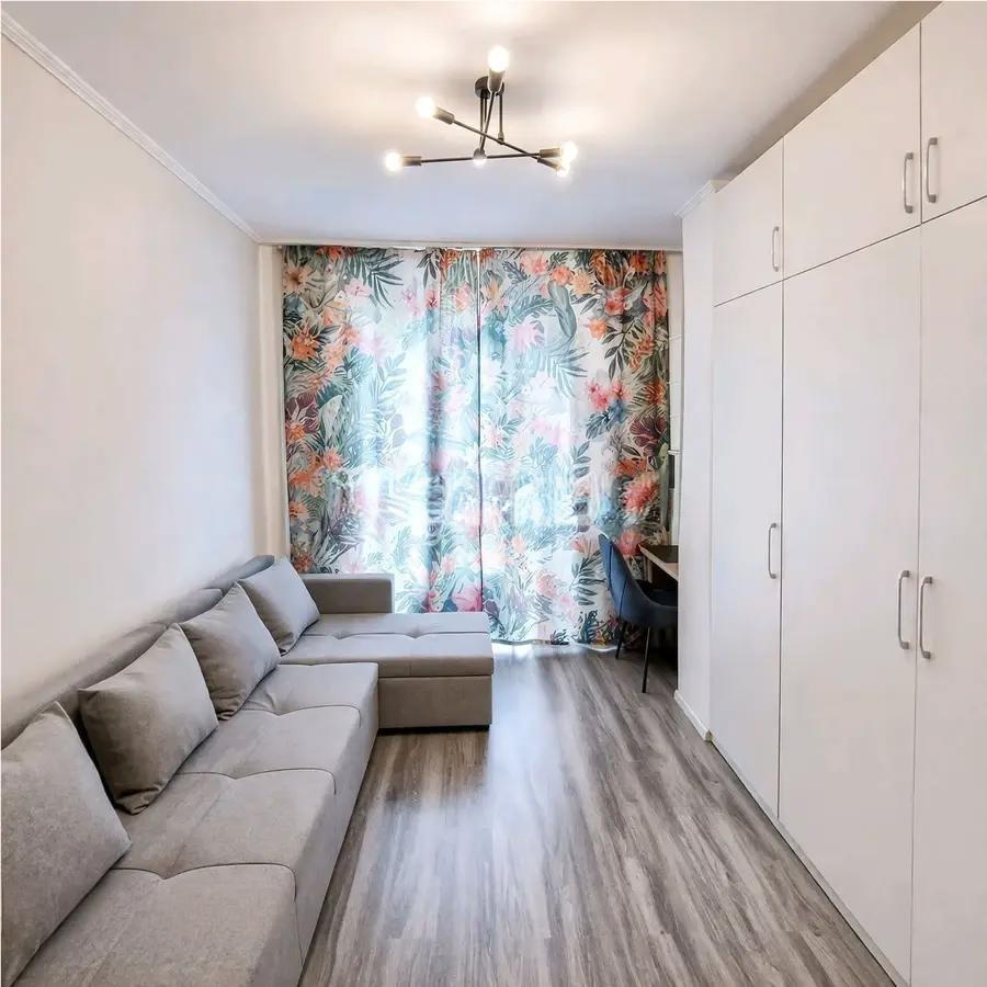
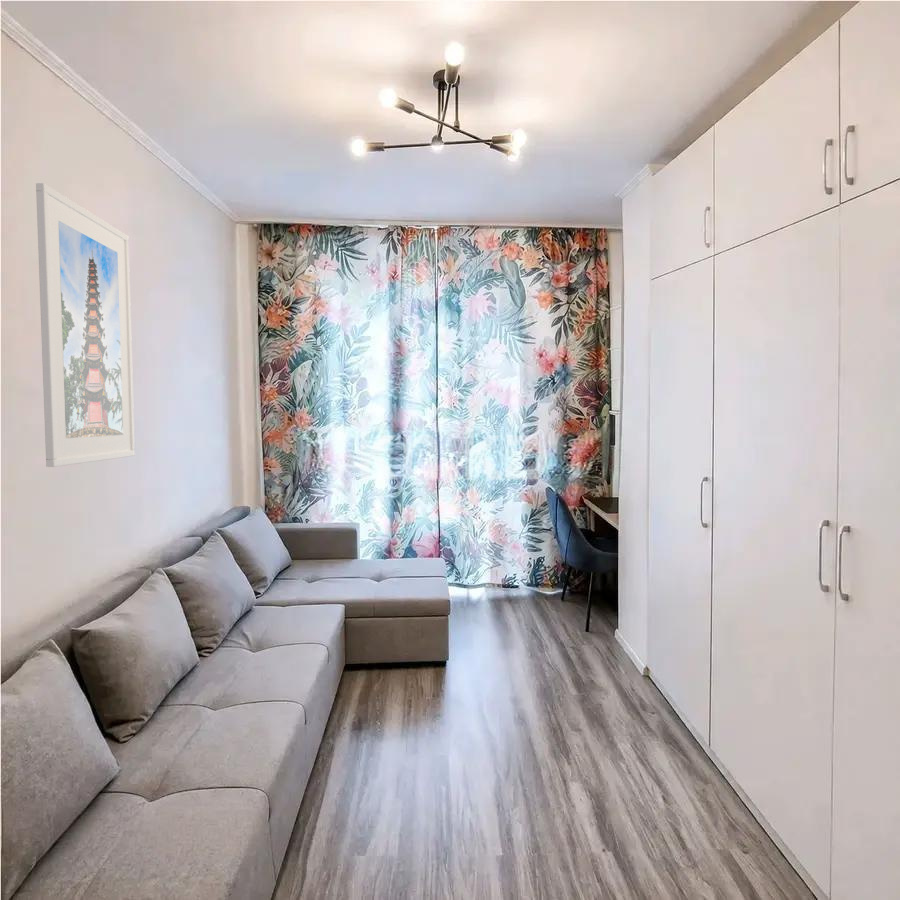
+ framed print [35,182,136,468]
